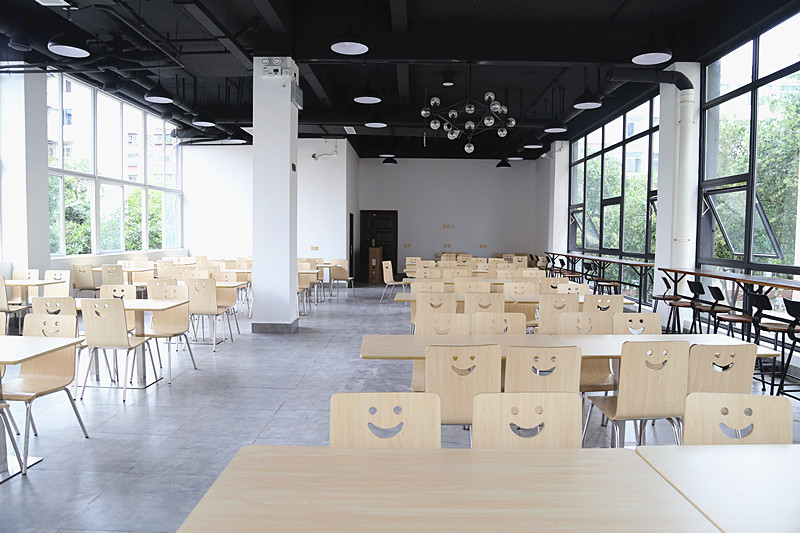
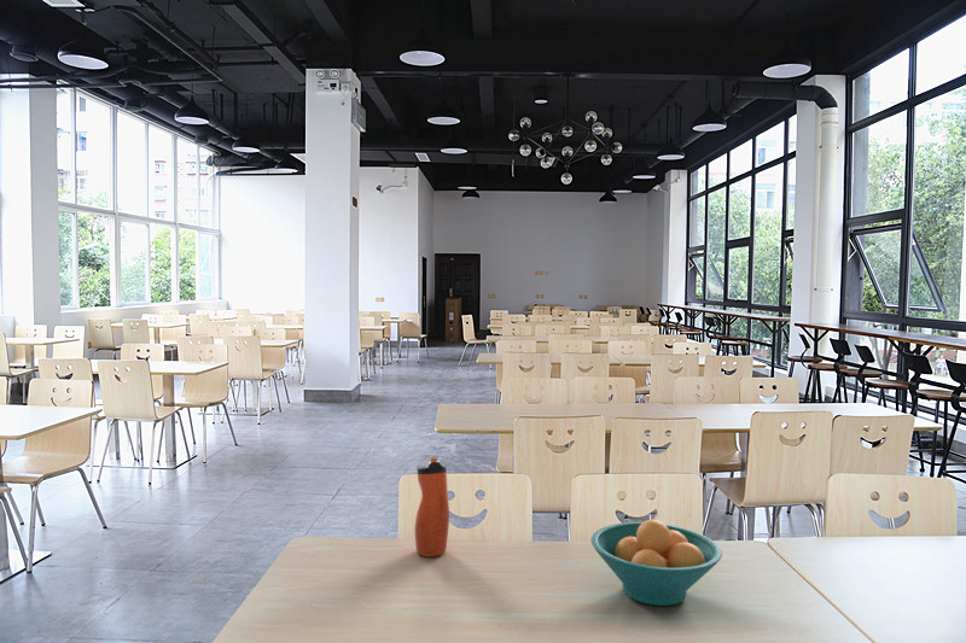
+ water bottle [414,456,450,557]
+ fruit bowl [590,519,723,607]
